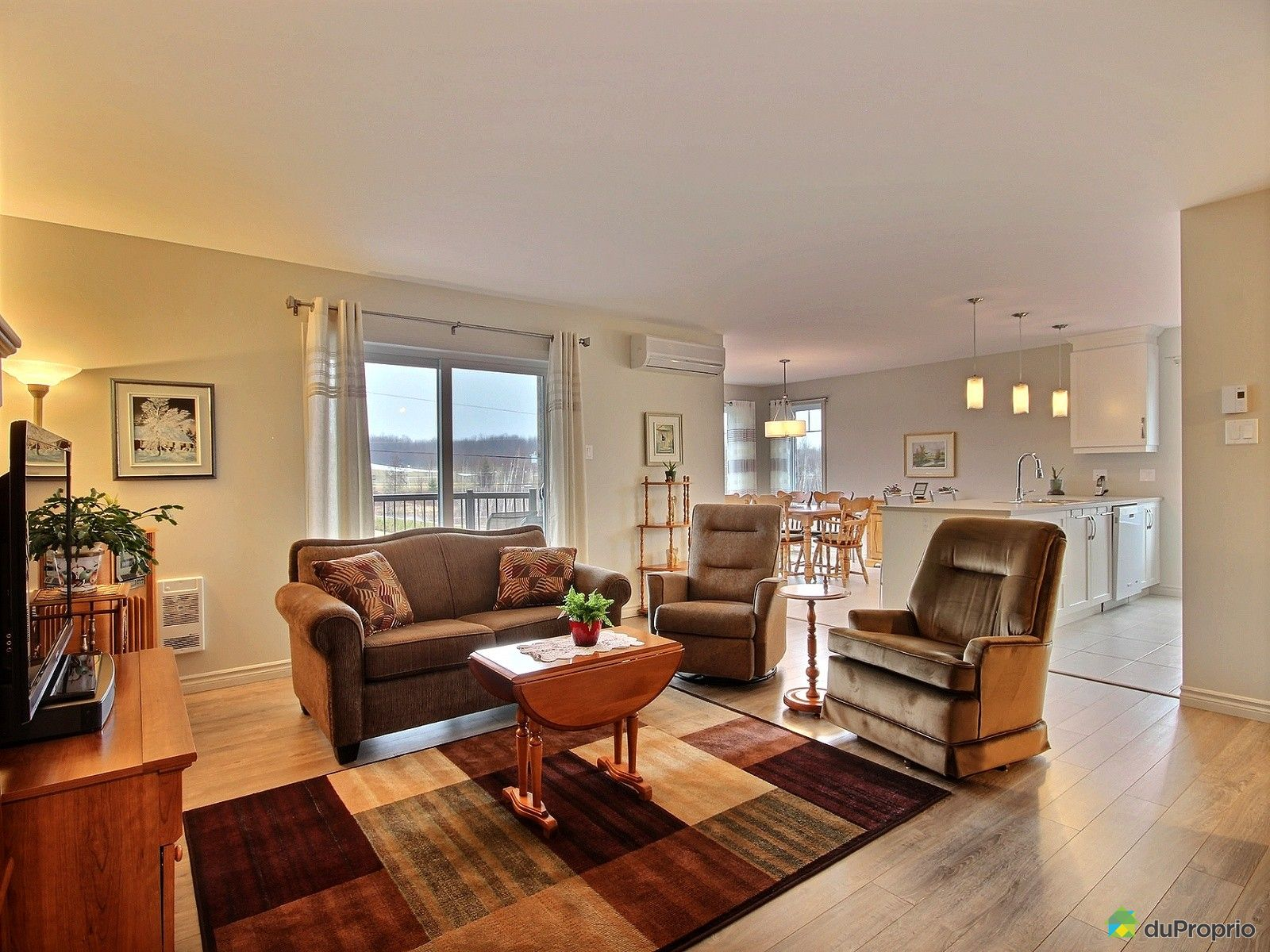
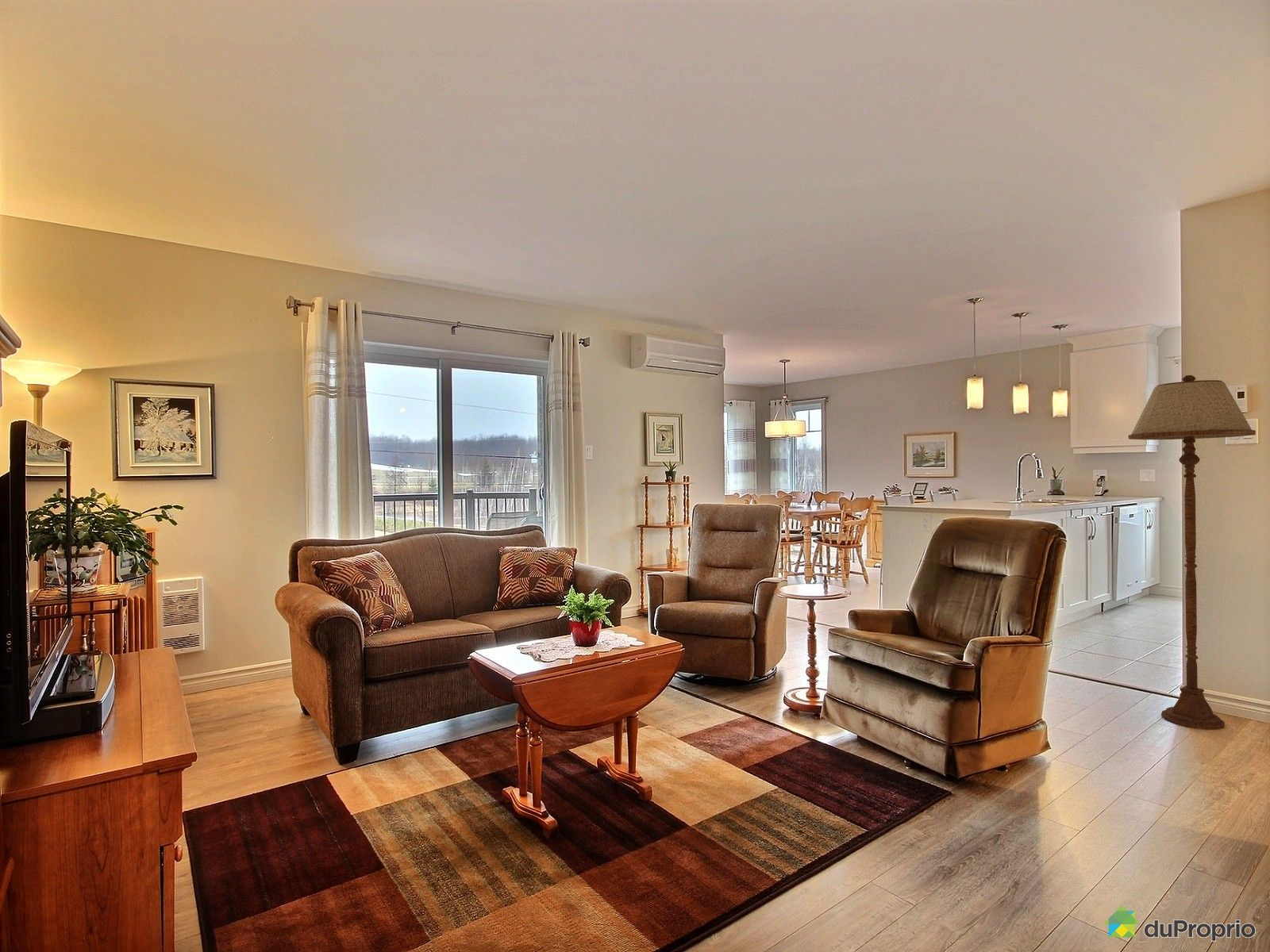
+ floor lamp [1128,374,1257,731]
